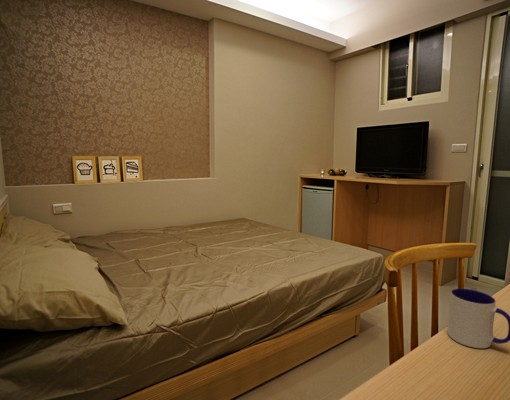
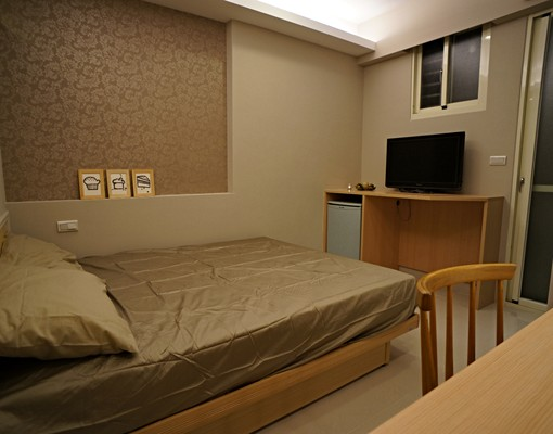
- mug [447,288,510,349]
